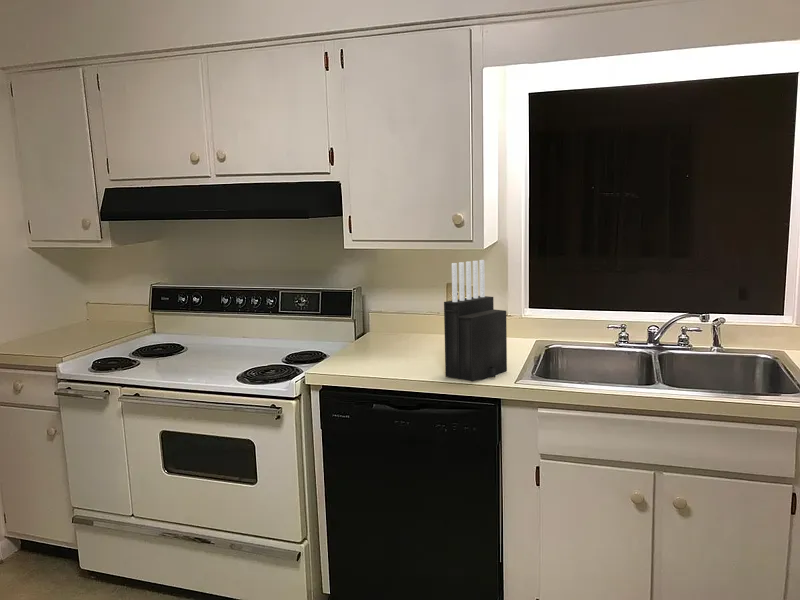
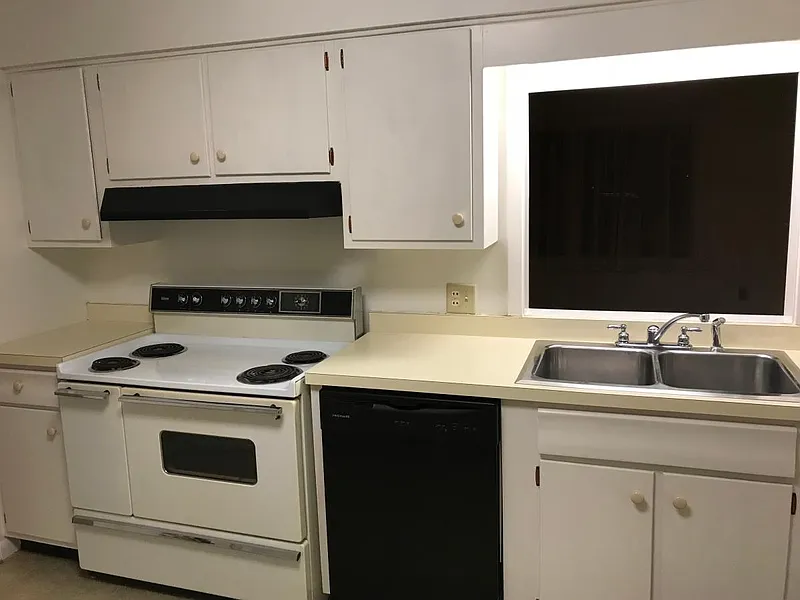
- knife block [443,259,508,383]
